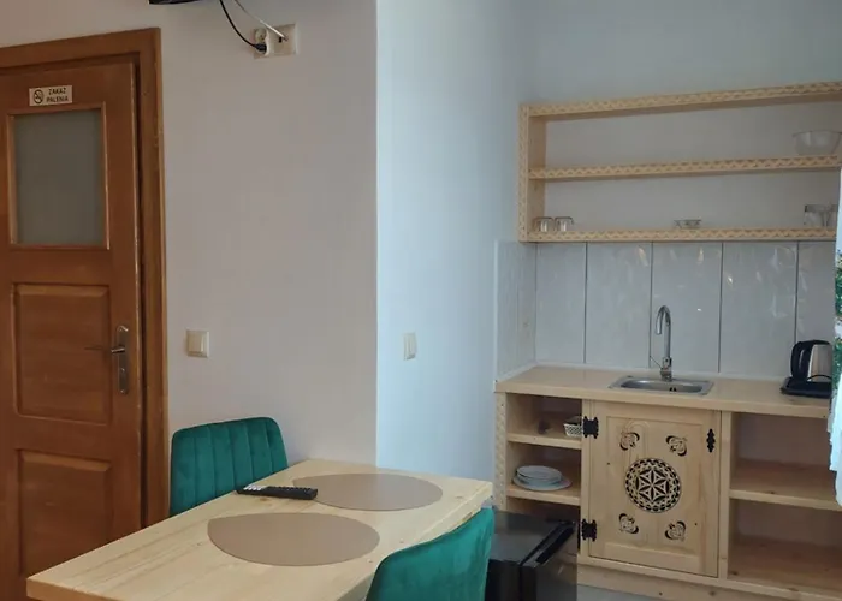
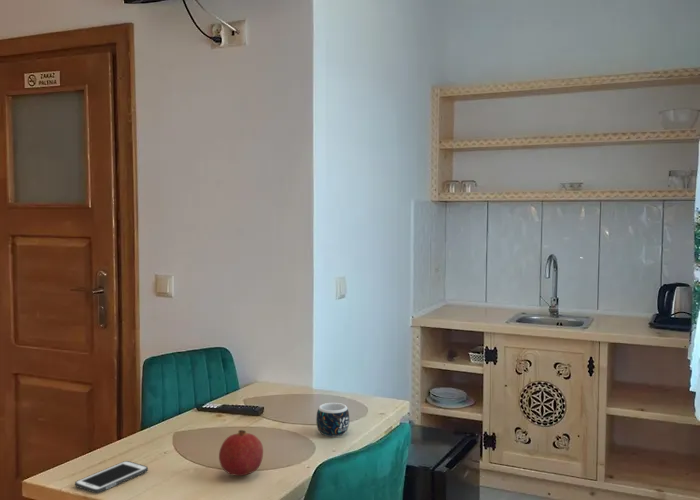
+ cell phone [74,460,149,494]
+ fruit [218,429,264,477]
+ mug [315,402,350,437]
